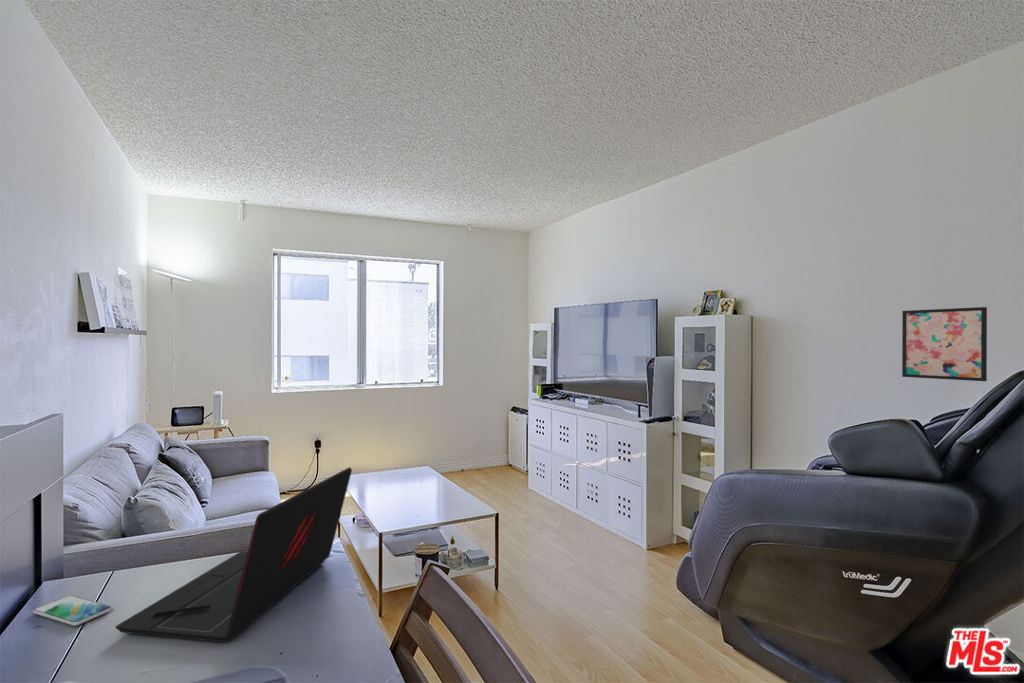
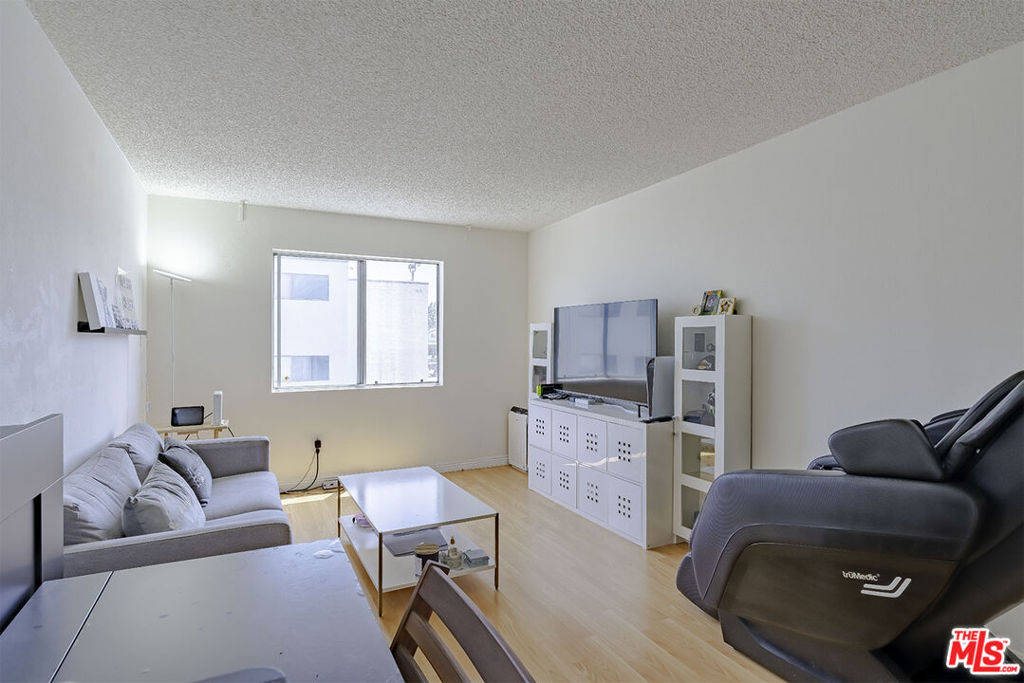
- smartphone [32,595,113,627]
- wall art [901,306,988,382]
- laptop [114,466,353,643]
